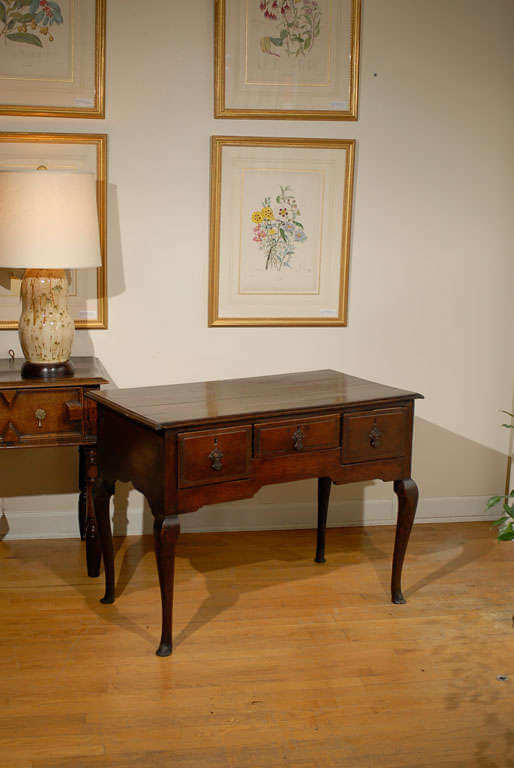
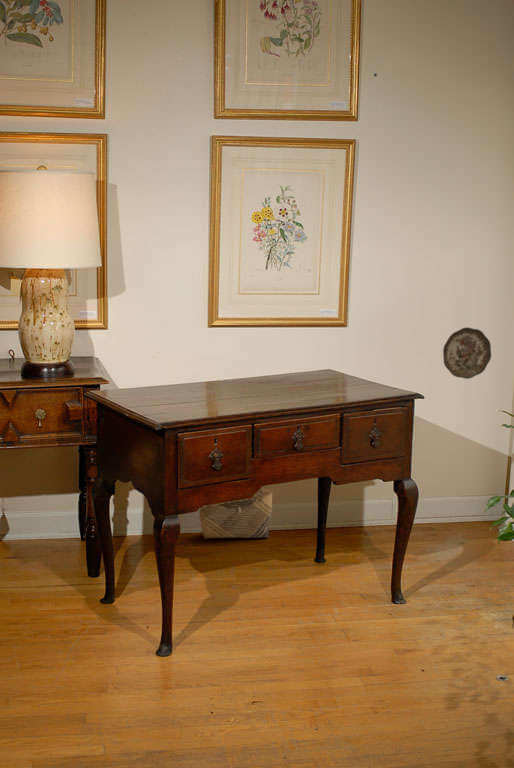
+ decorative plate [442,326,492,380]
+ basket [198,487,273,539]
